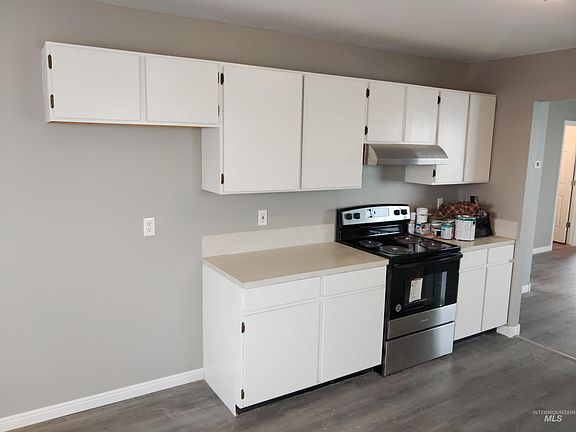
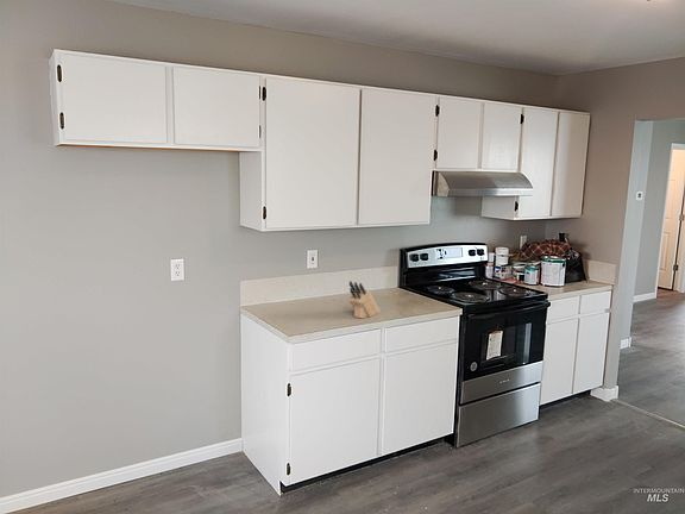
+ knife block [348,280,382,319]
